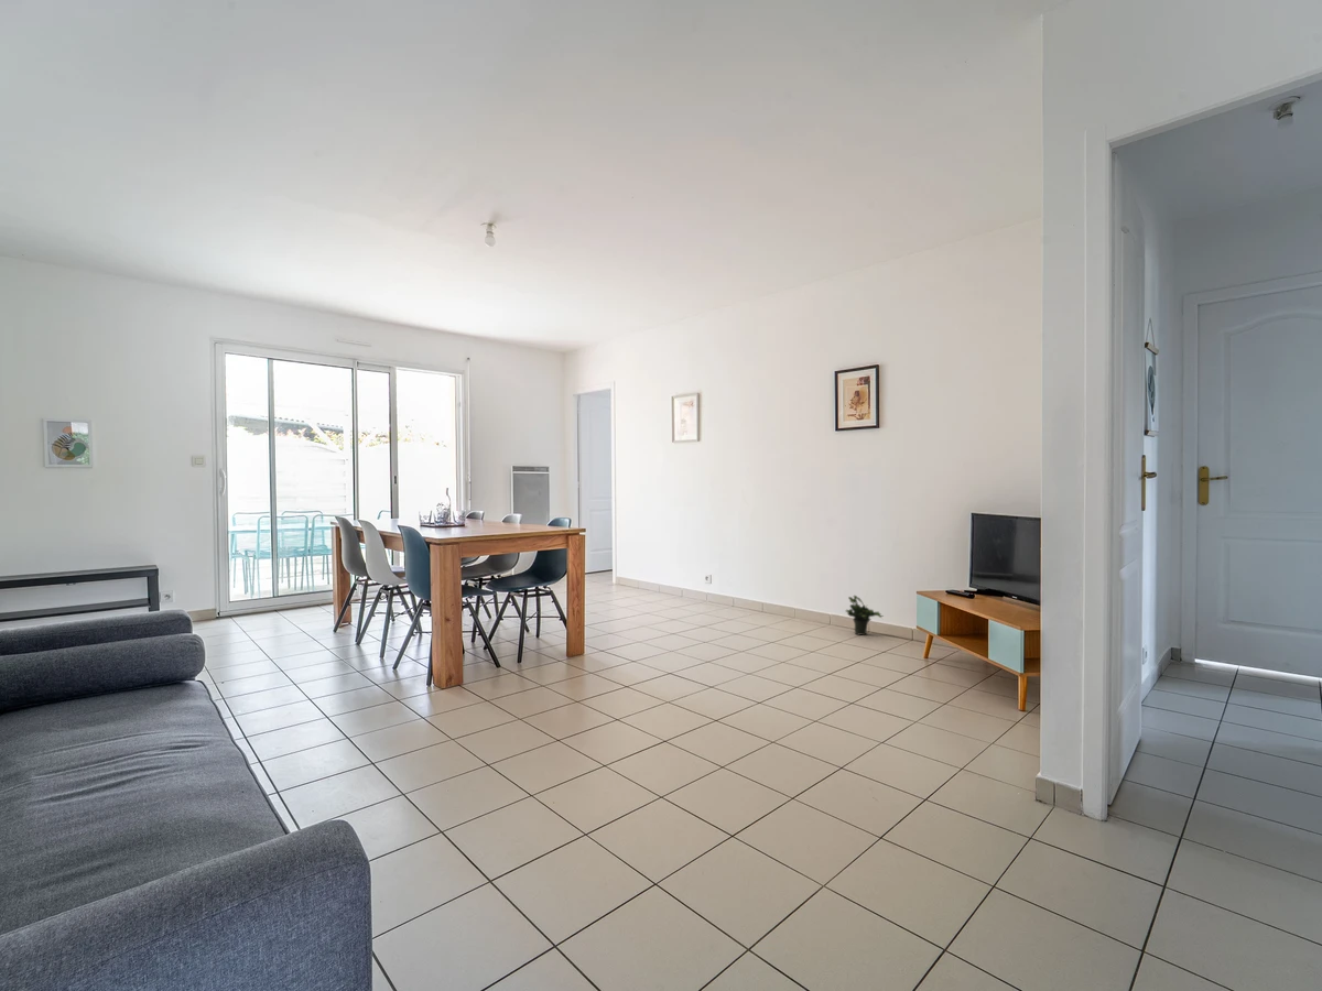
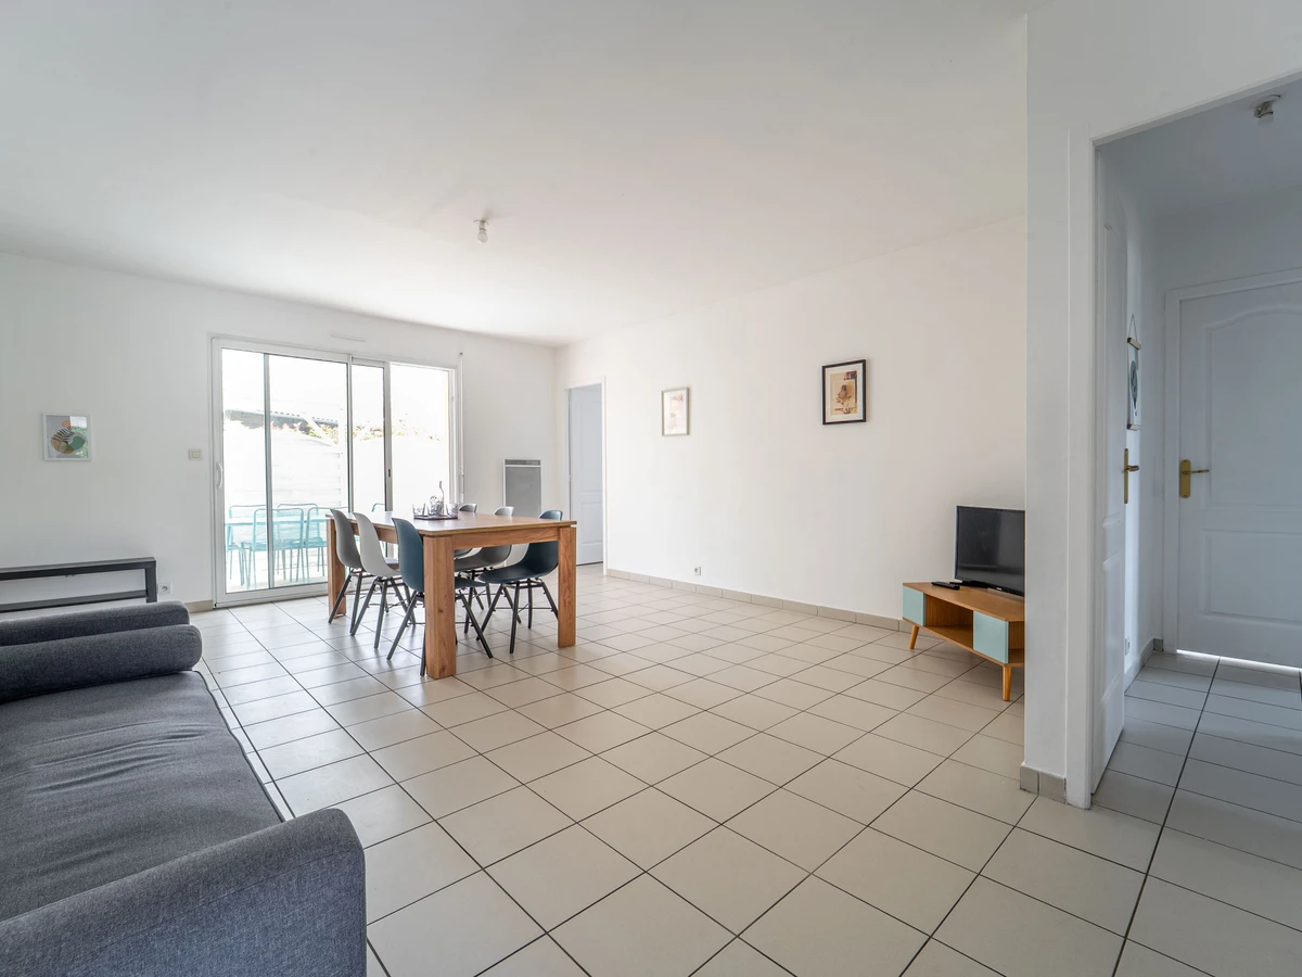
- potted plant [845,595,884,636]
